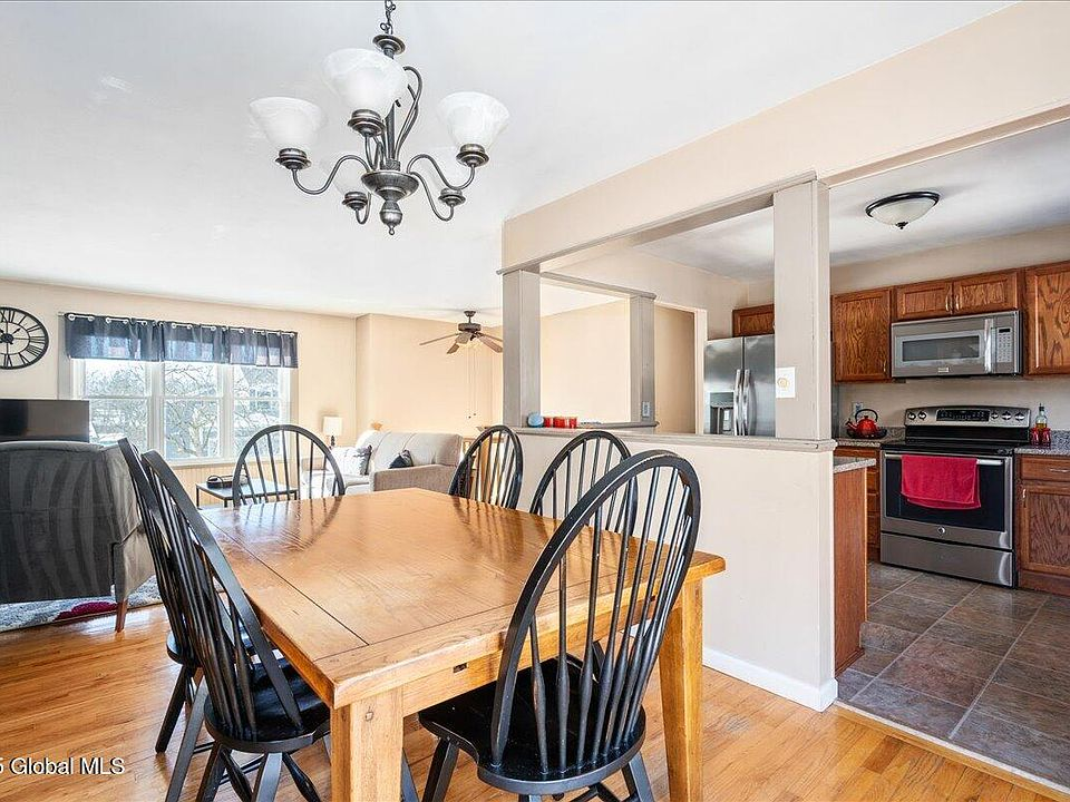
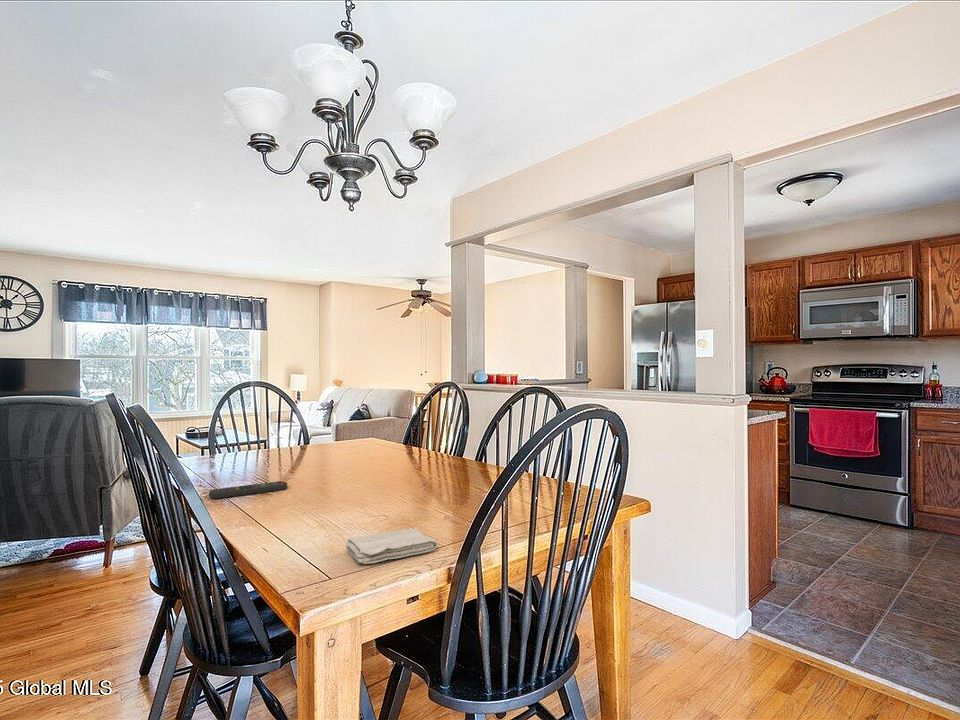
+ washcloth [344,528,439,565]
+ remote control [208,480,288,500]
